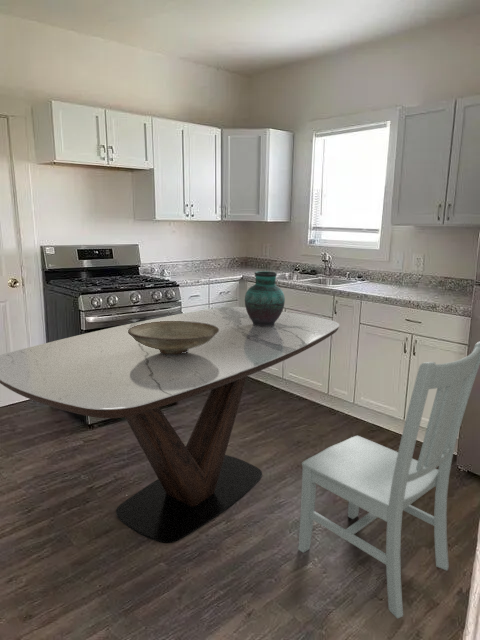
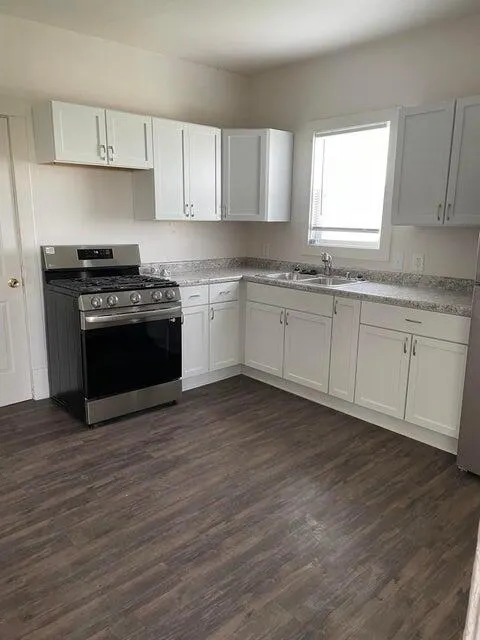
- dining table [0,306,341,544]
- decorative bowl [128,321,219,354]
- vase [244,270,286,327]
- chair [297,341,480,619]
